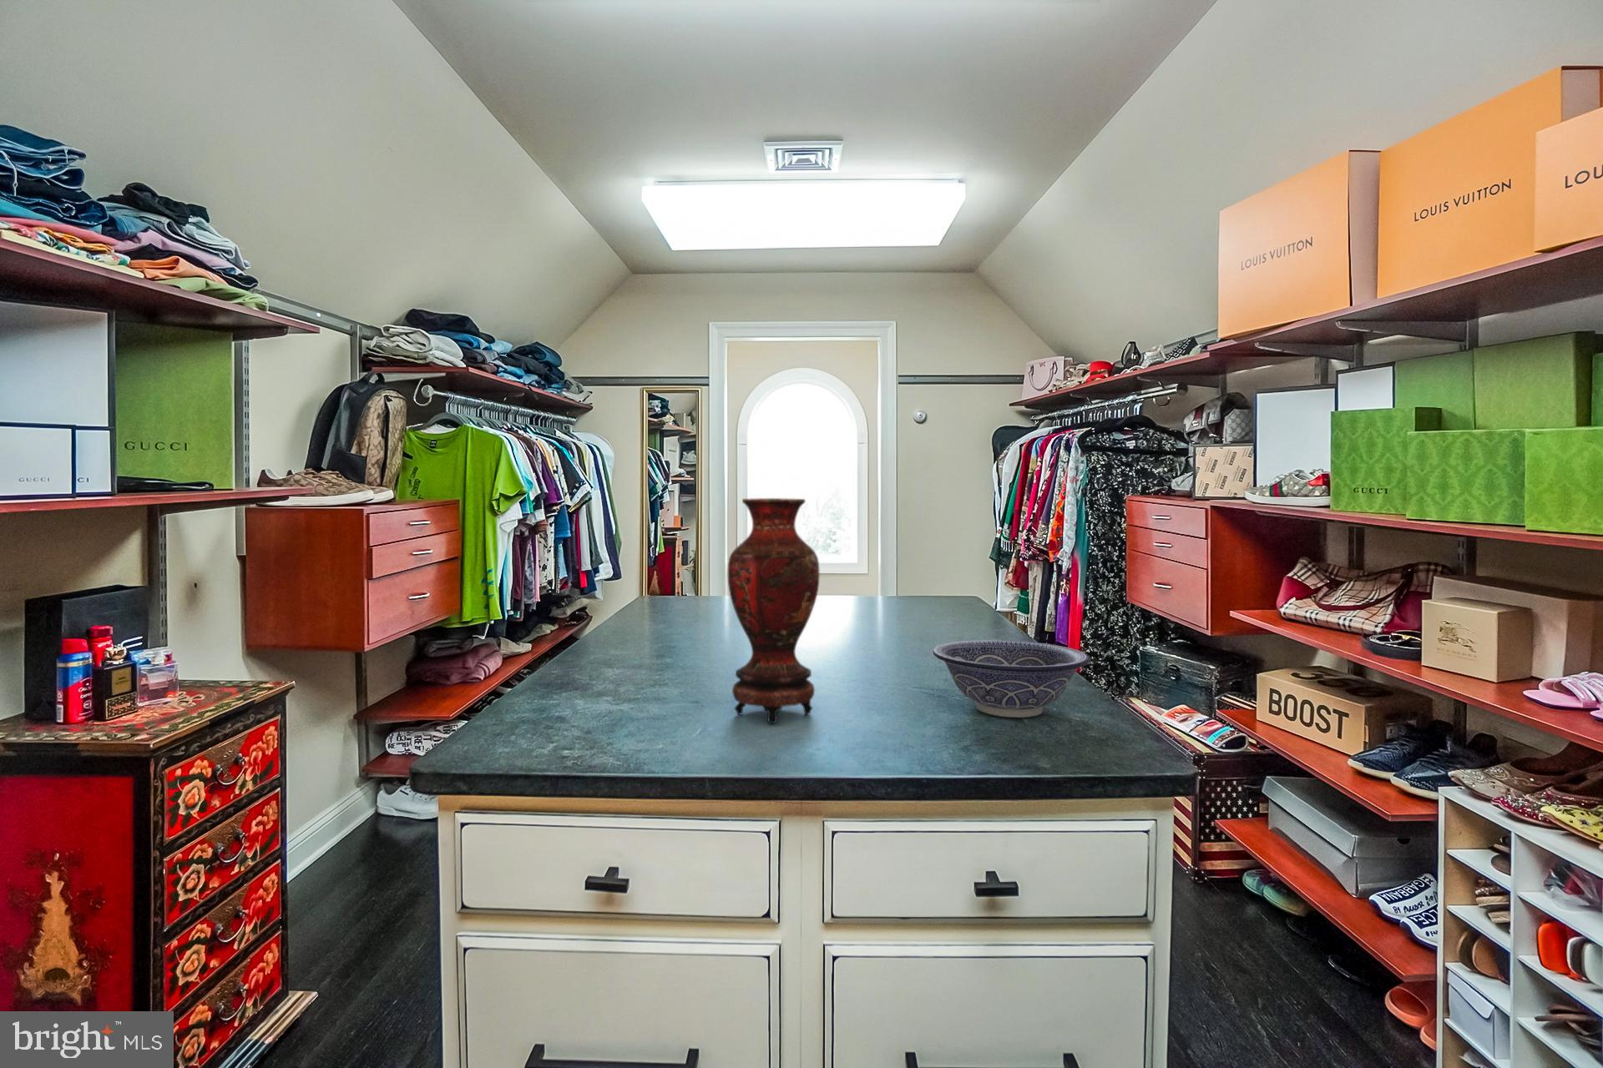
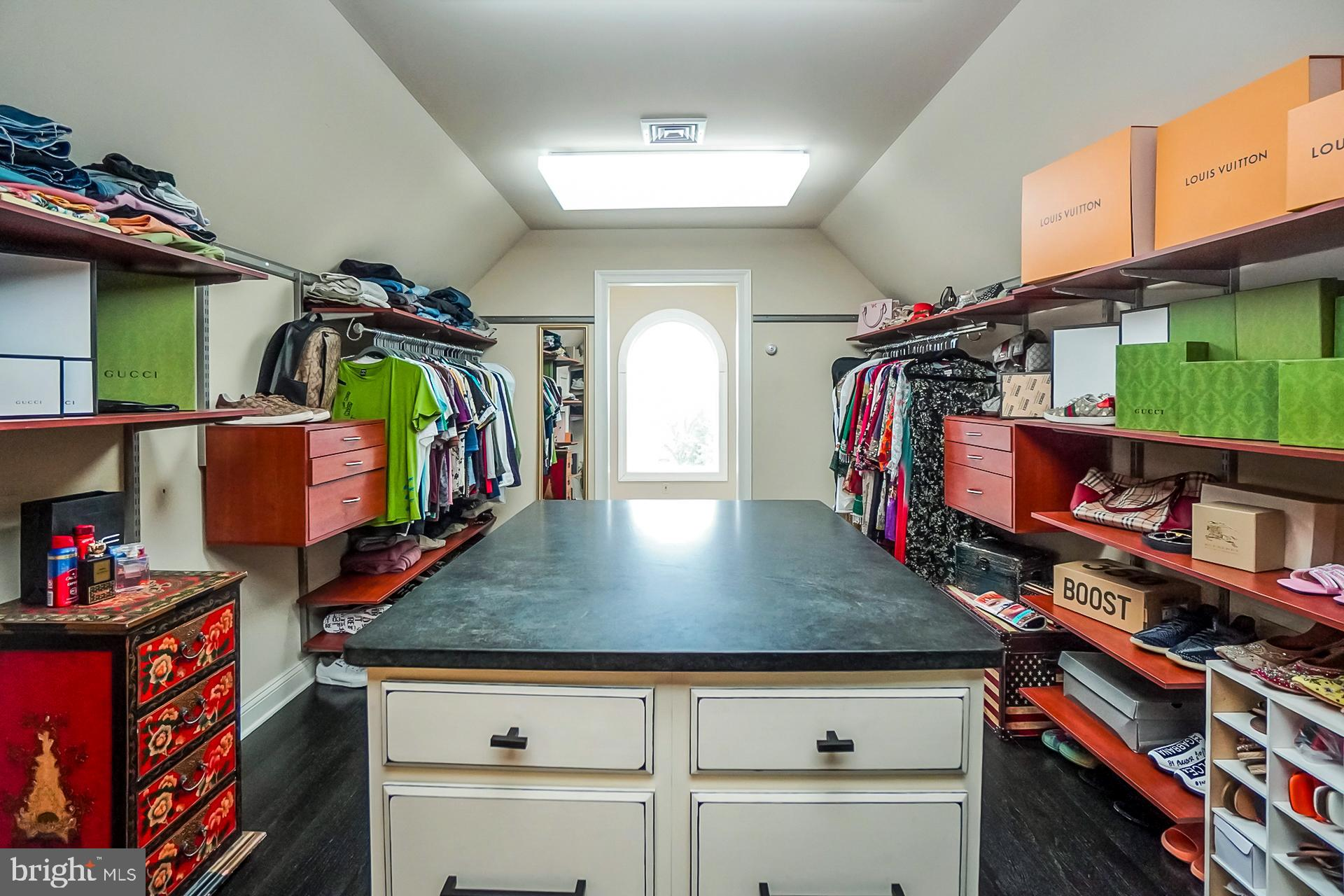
- decorative bowl [933,639,1091,719]
- vase [728,497,821,725]
